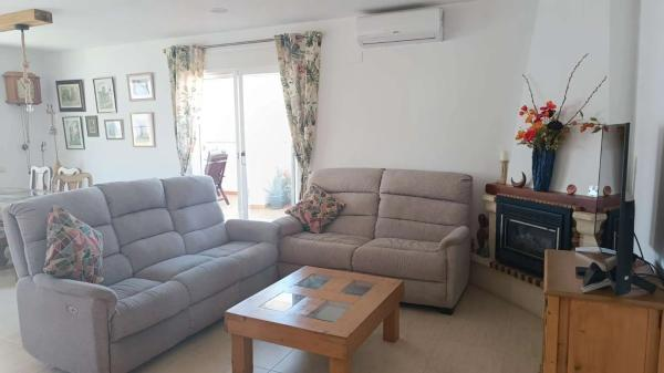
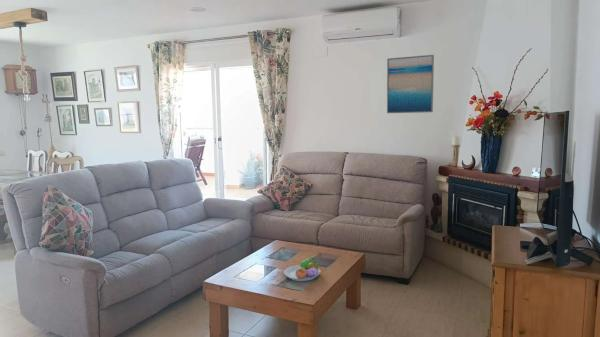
+ wall art [386,54,435,114]
+ fruit bowl [283,257,321,282]
